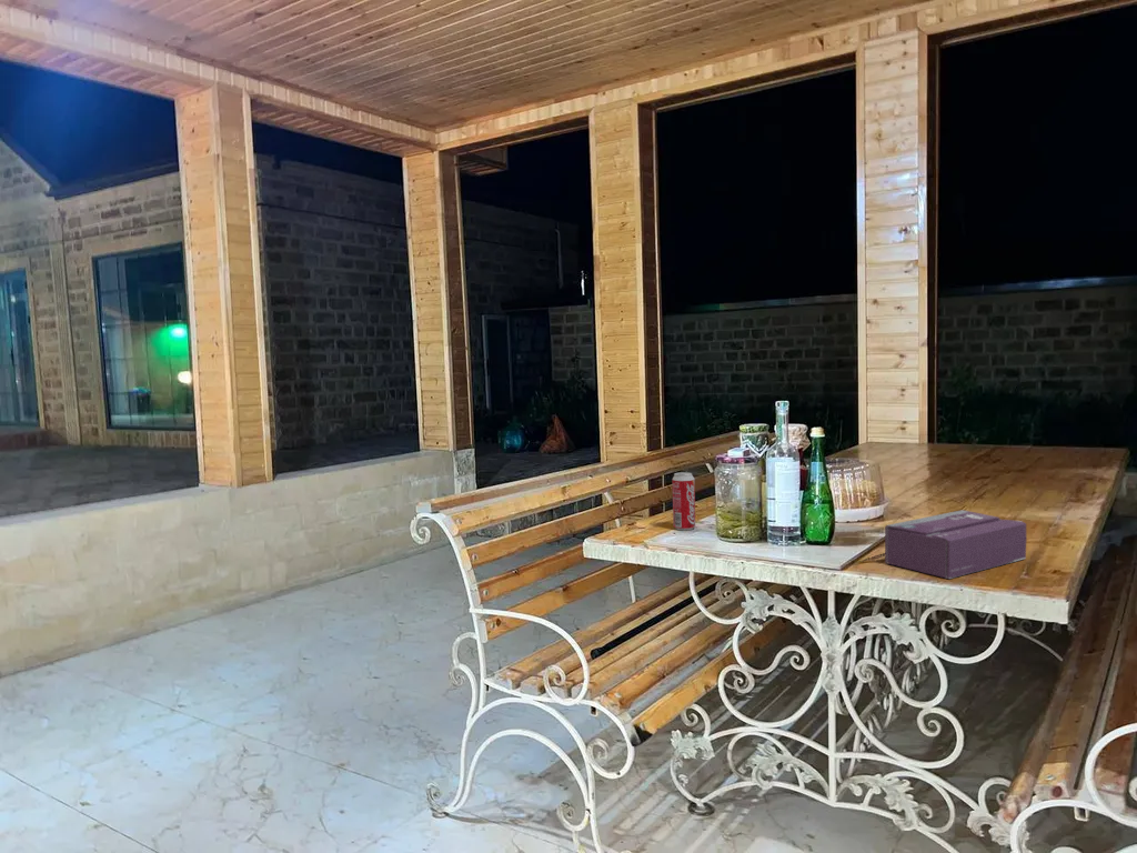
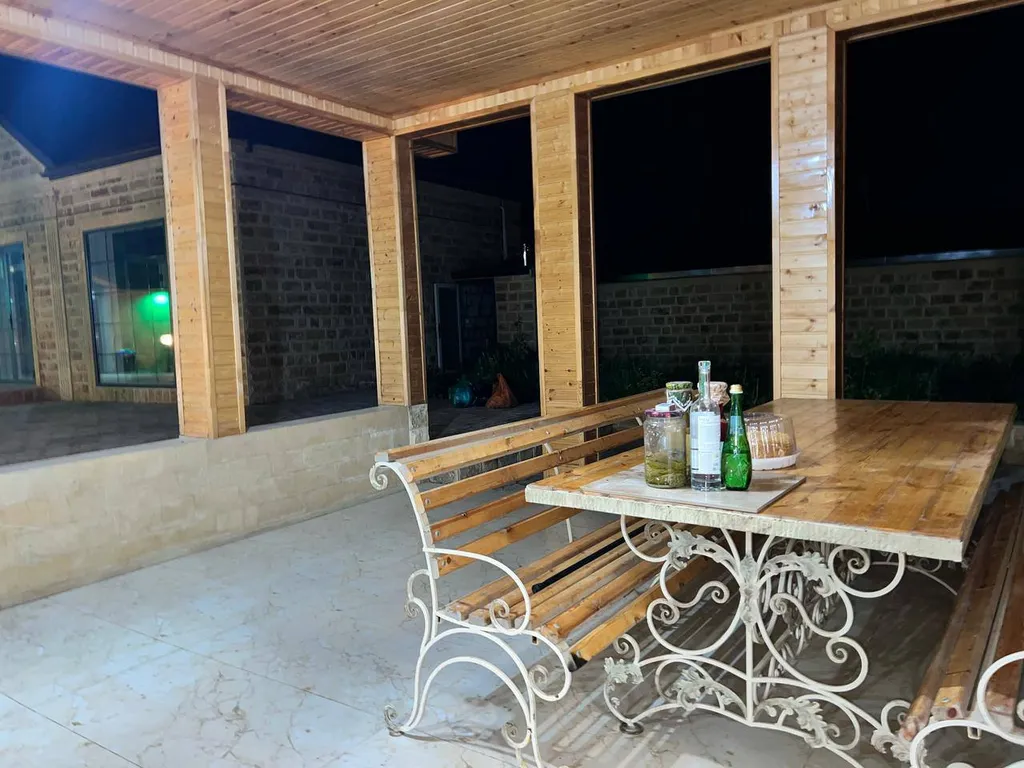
- beverage can [671,471,696,532]
- tissue box [884,509,1027,580]
